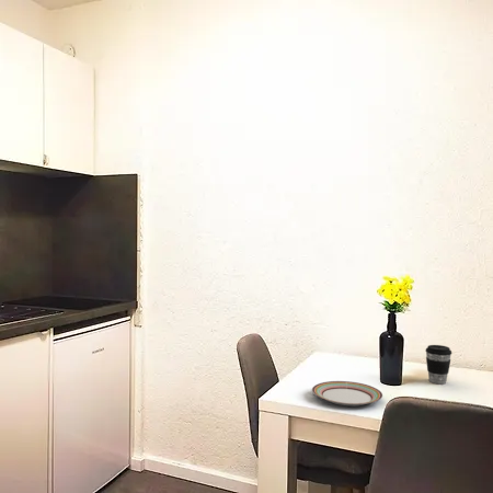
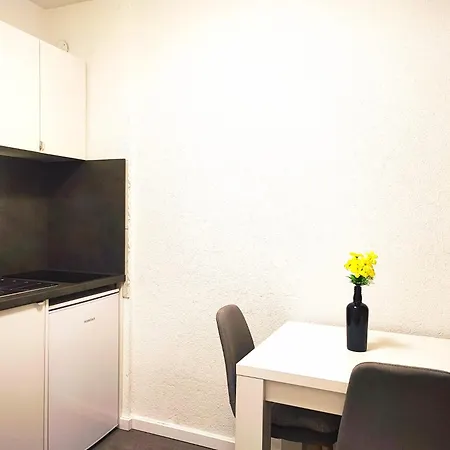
- plate [311,380,383,406]
- coffee cup [425,344,452,385]
